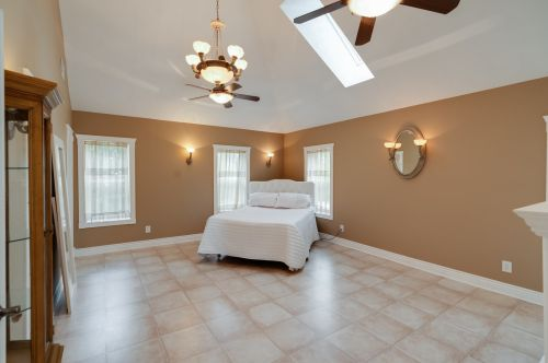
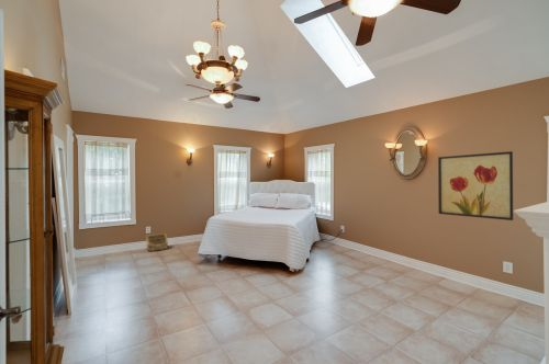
+ wall art [437,150,514,221]
+ basket [145,232,169,252]
